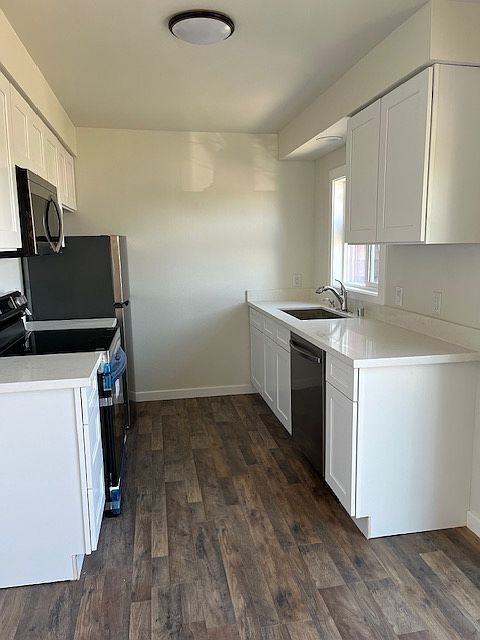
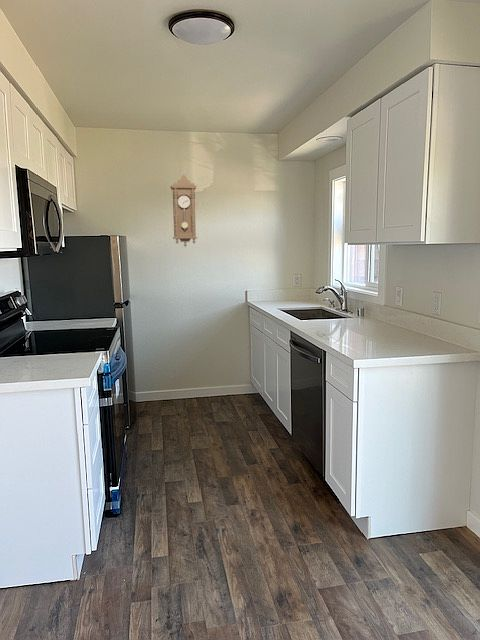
+ pendulum clock [170,174,198,248]
